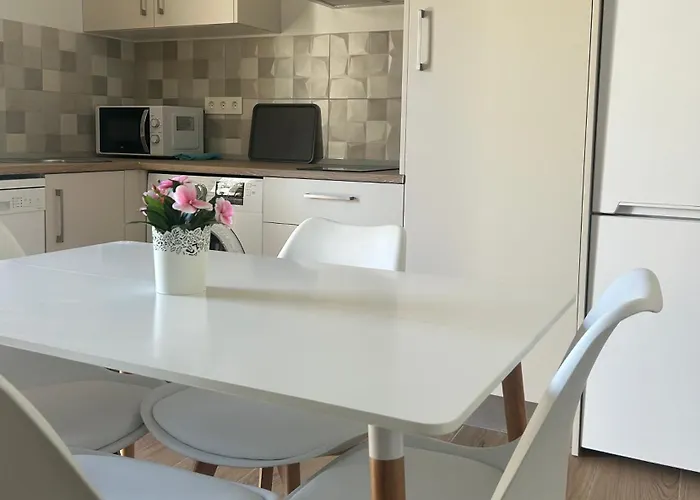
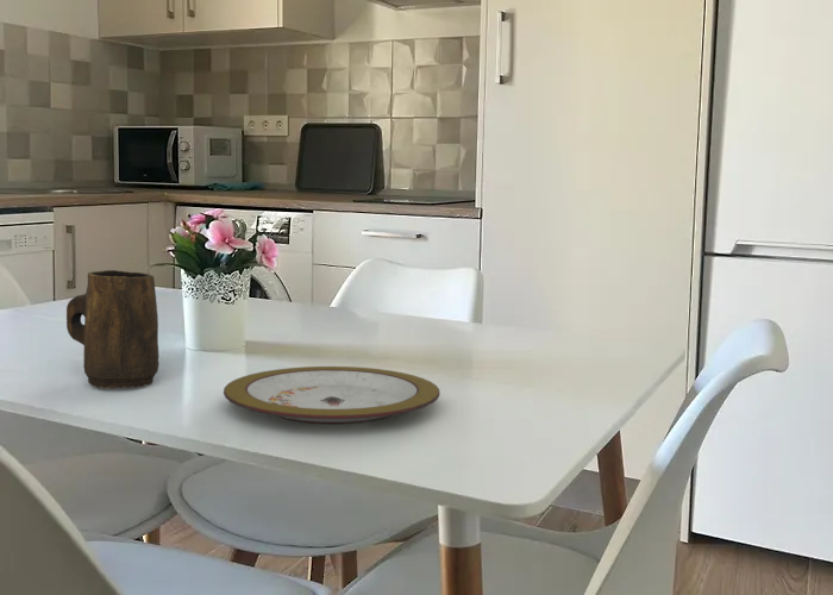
+ plate [223,365,441,425]
+ mug [65,269,159,390]
